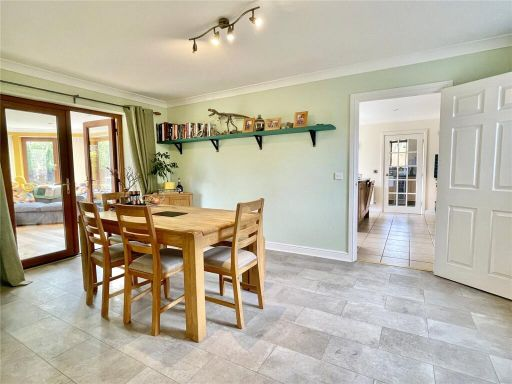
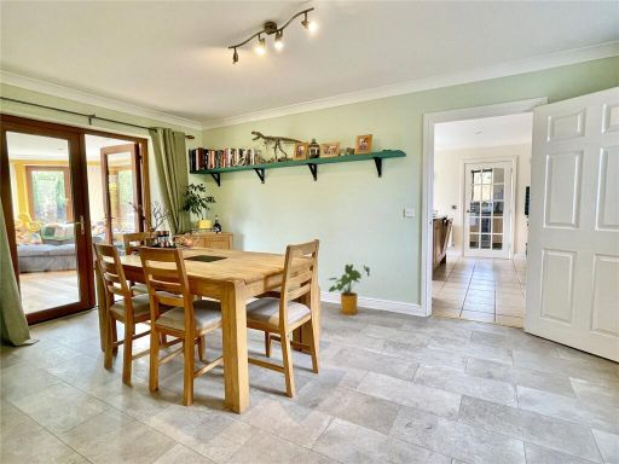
+ house plant [326,263,371,315]
